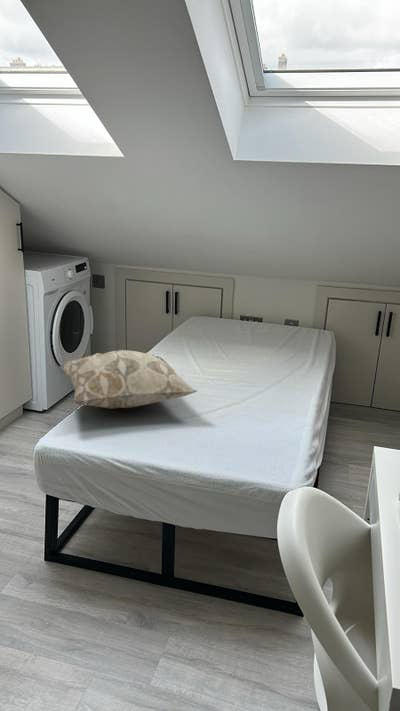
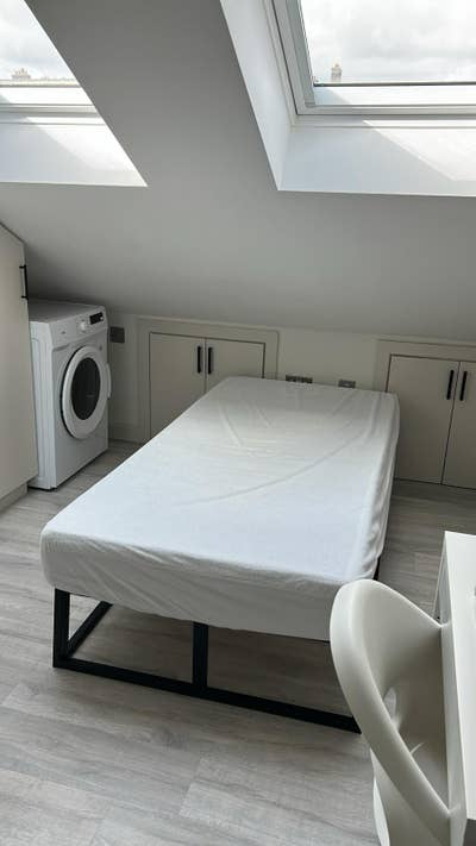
- decorative pillow [58,349,198,410]
